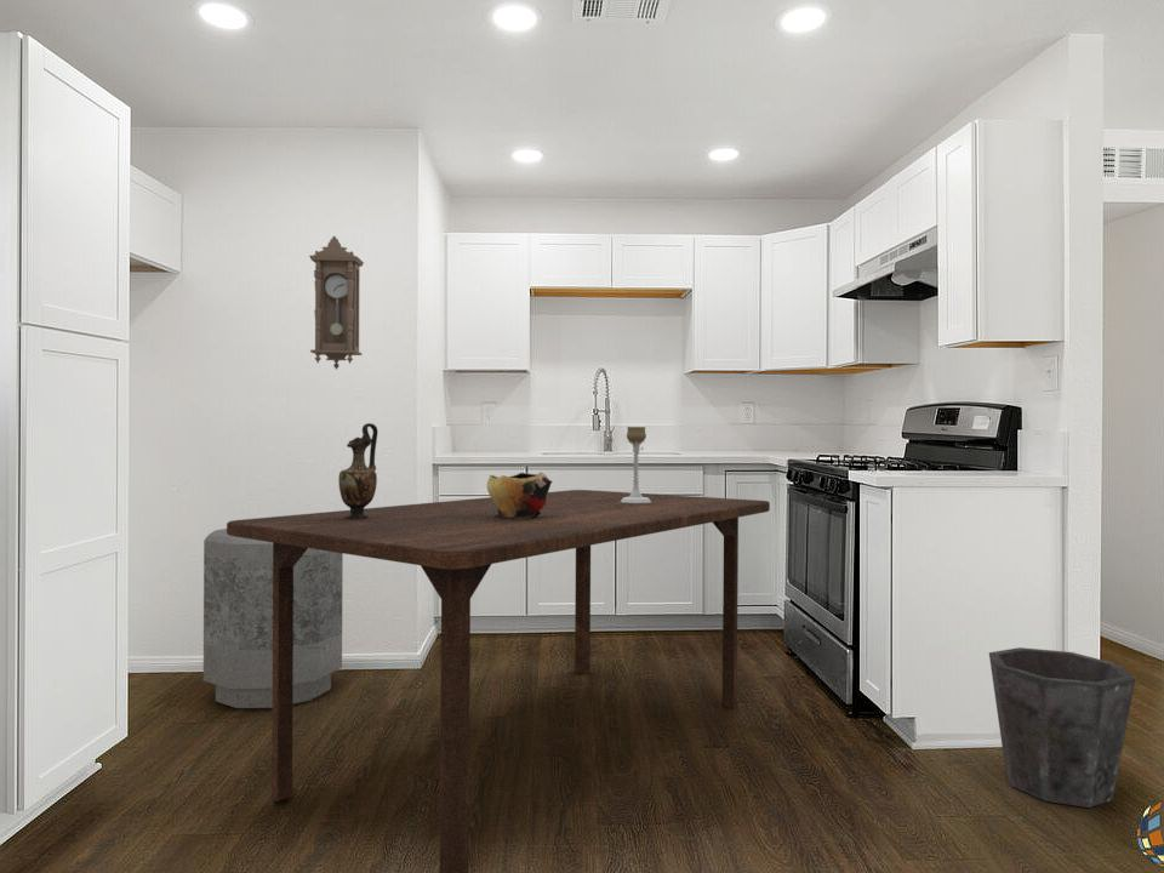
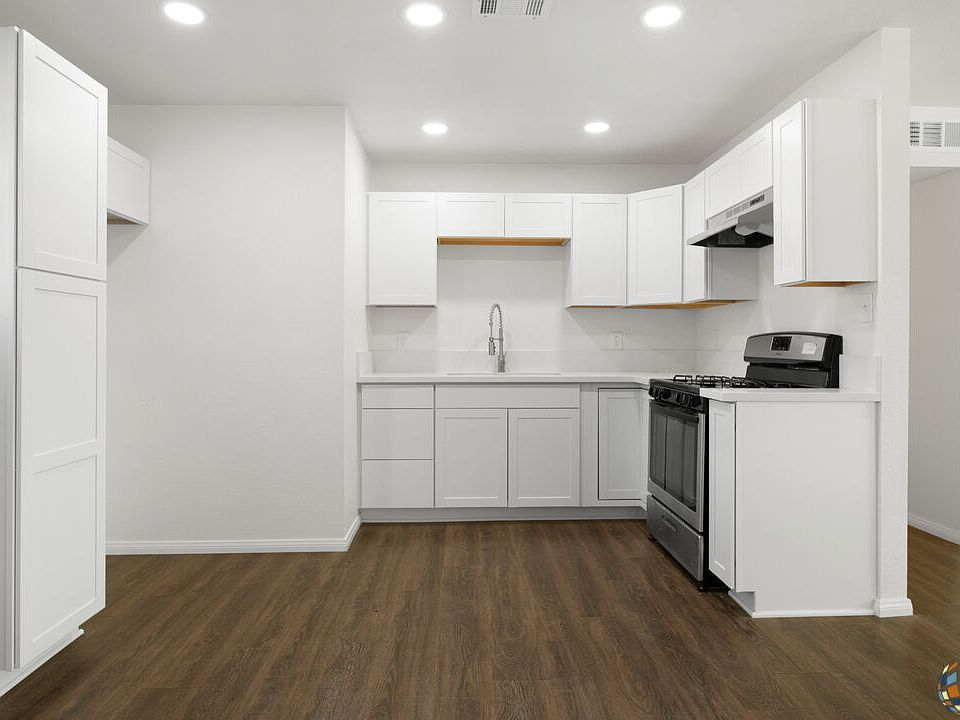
- vase [337,422,378,519]
- dining table [226,489,771,873]
- pendulum clock [308,235,365,370]
- waste bin [988,646,1136,809]
- decorative bowl [486,472,554,519]
- trash can [202,527,344,709]
- candle holder [621,426,651,503]
